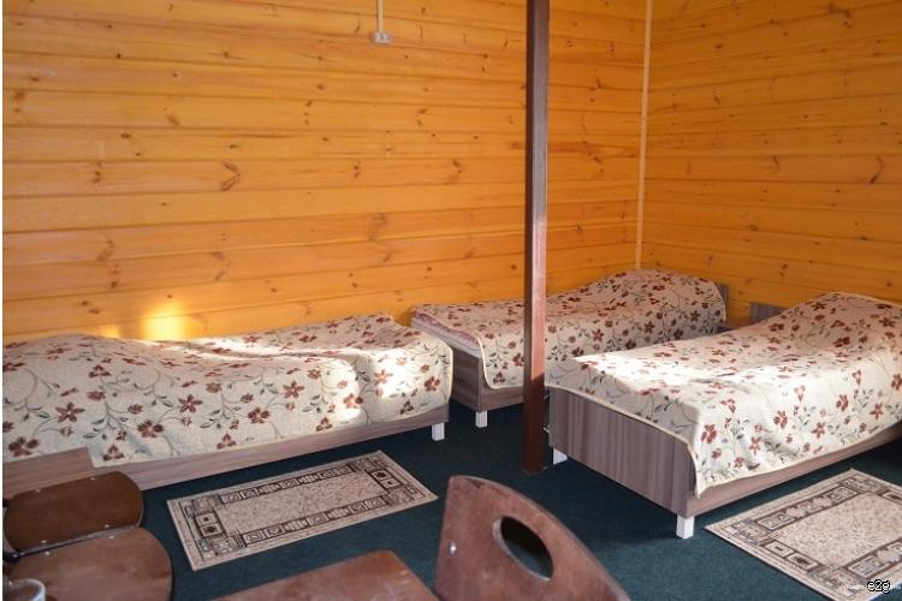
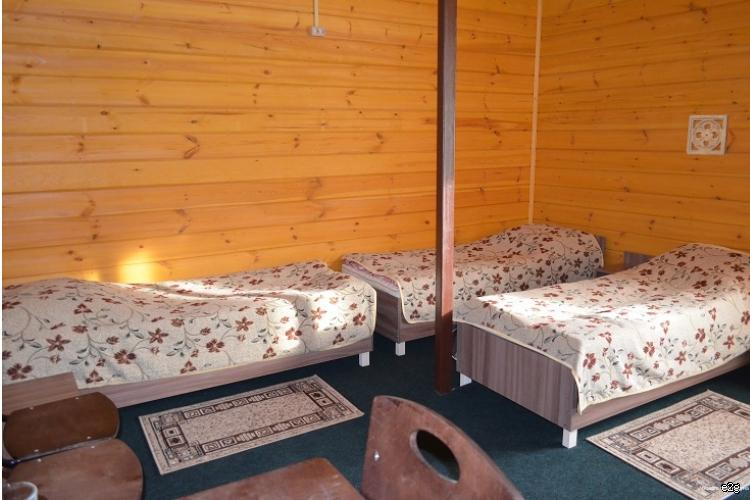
+ wall ornament [685,113,730,157]
